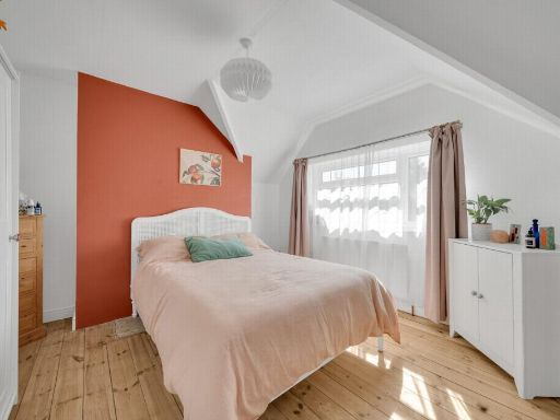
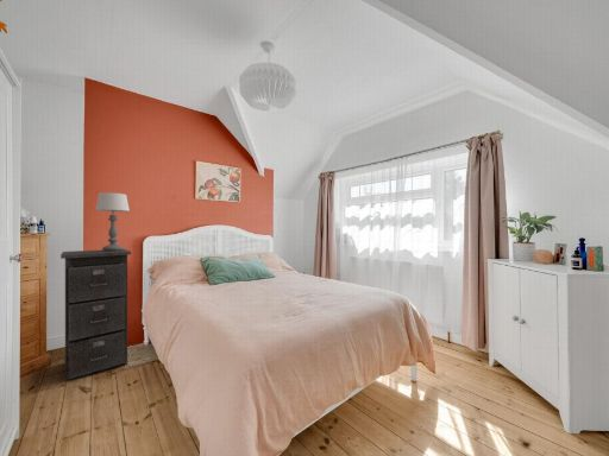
+ table lamp [94,191,131,252]
+ filing cabinet [59,248,132,382]
